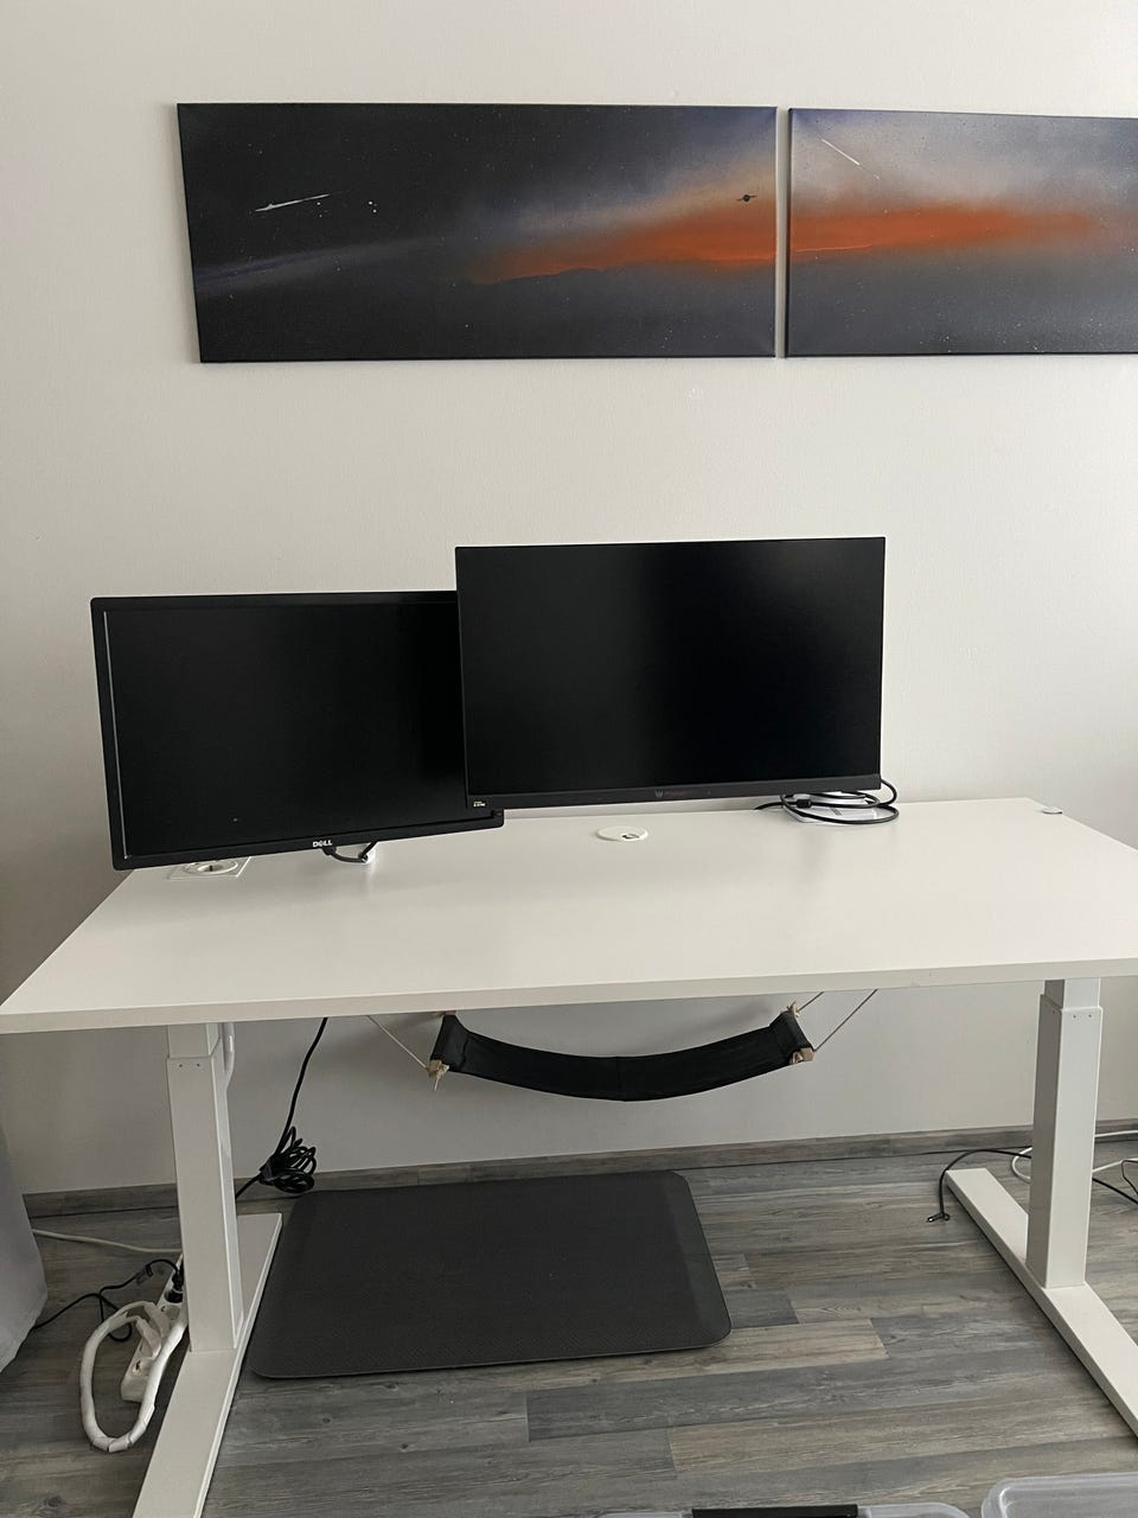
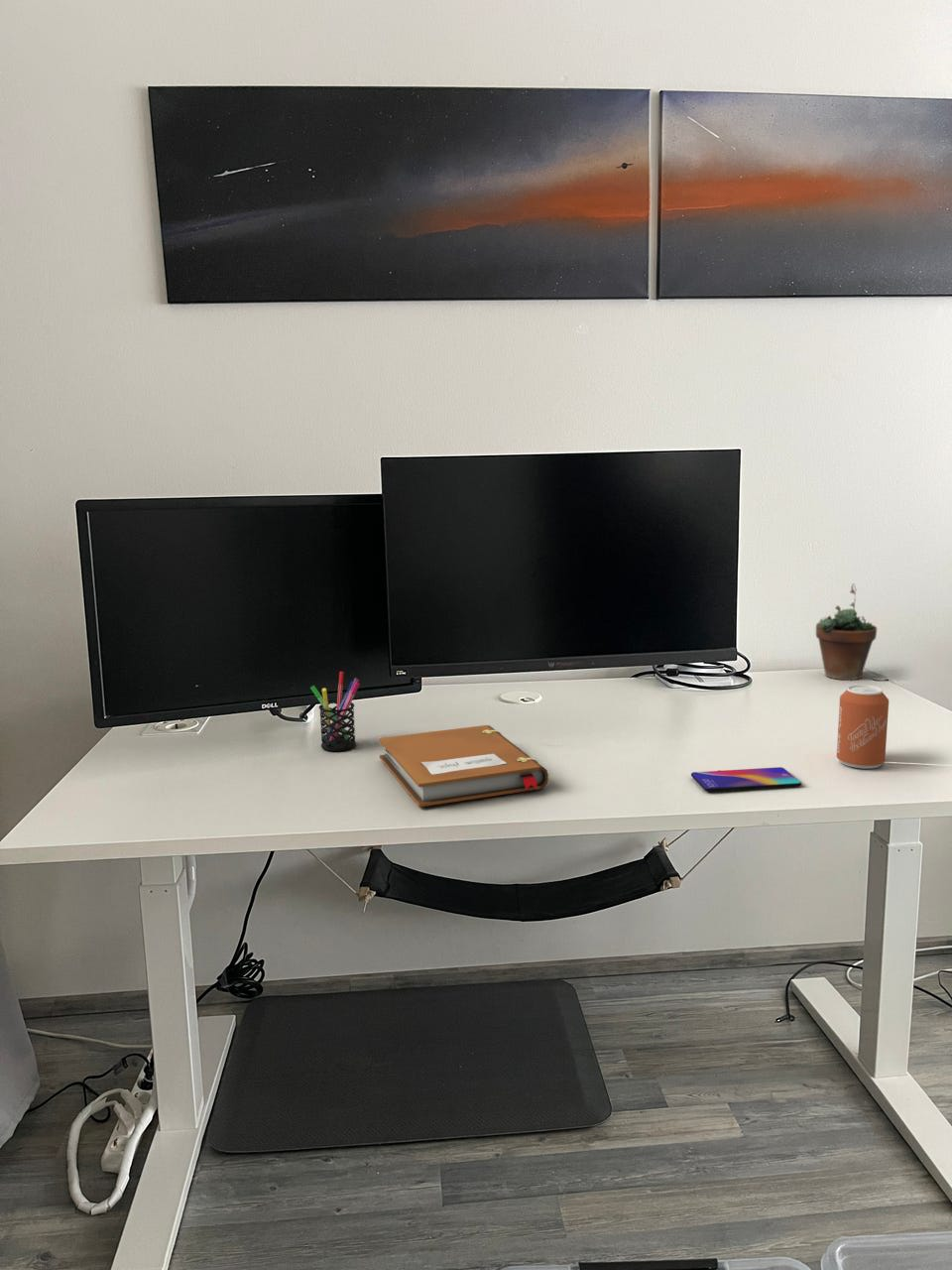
+ can [836,684,890,770]
+ pen holder [309,671,361,752]
+ succulent plant [815,583,878,682]
+ notebook [378,724,549,808]
+ smartphone [690,766,802,792]
